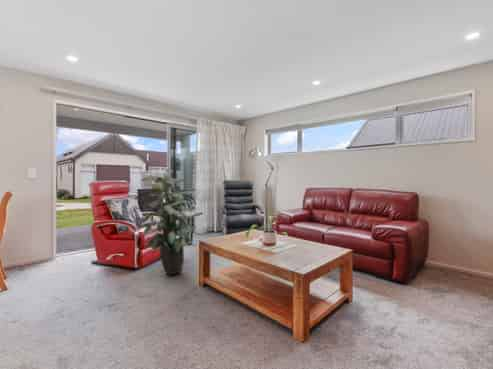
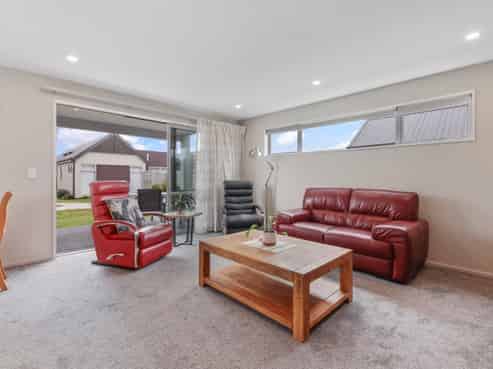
- indoor plant [138,169,198,276]
